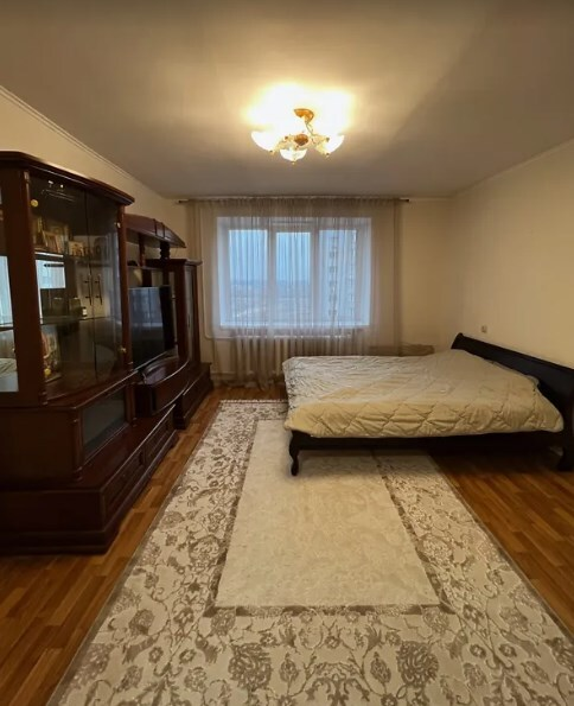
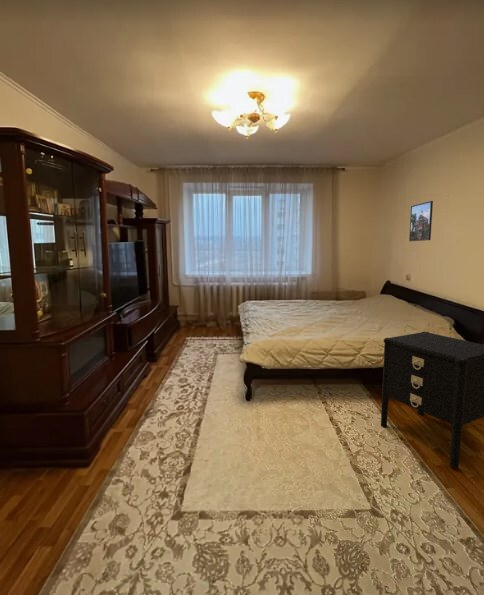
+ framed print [408,200,434,242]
+ nightstand [380,331,484,469]
